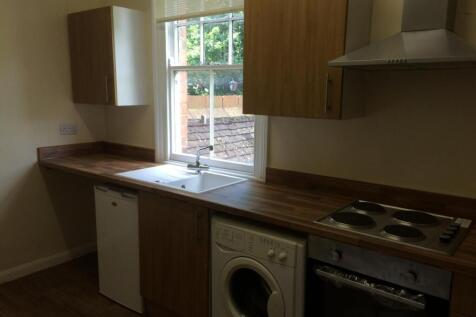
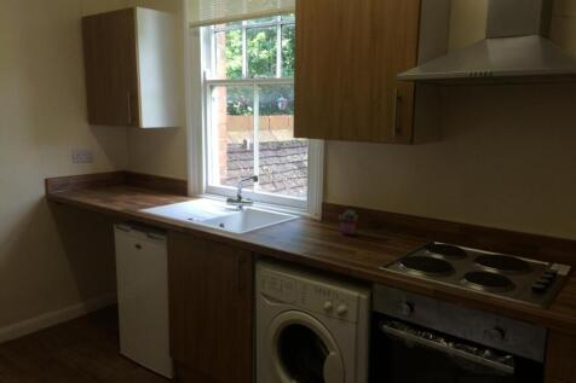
+ potted succulent [338,209,359,236]
